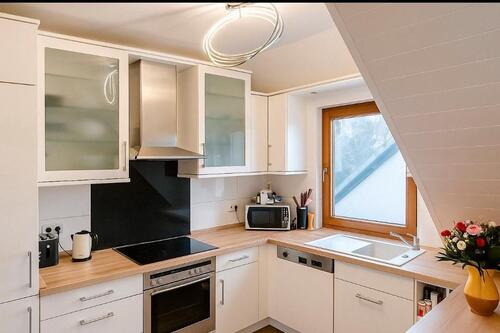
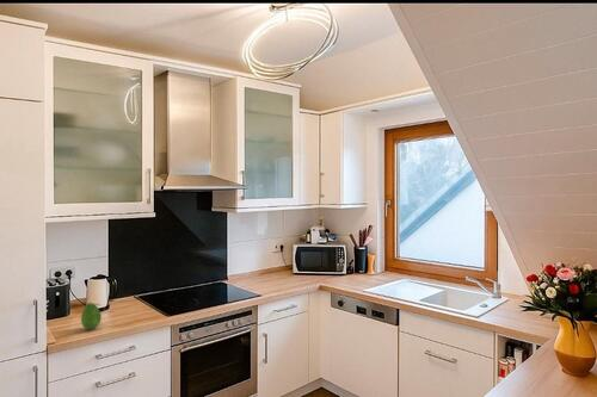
+ fruit [80,302,103,331]
